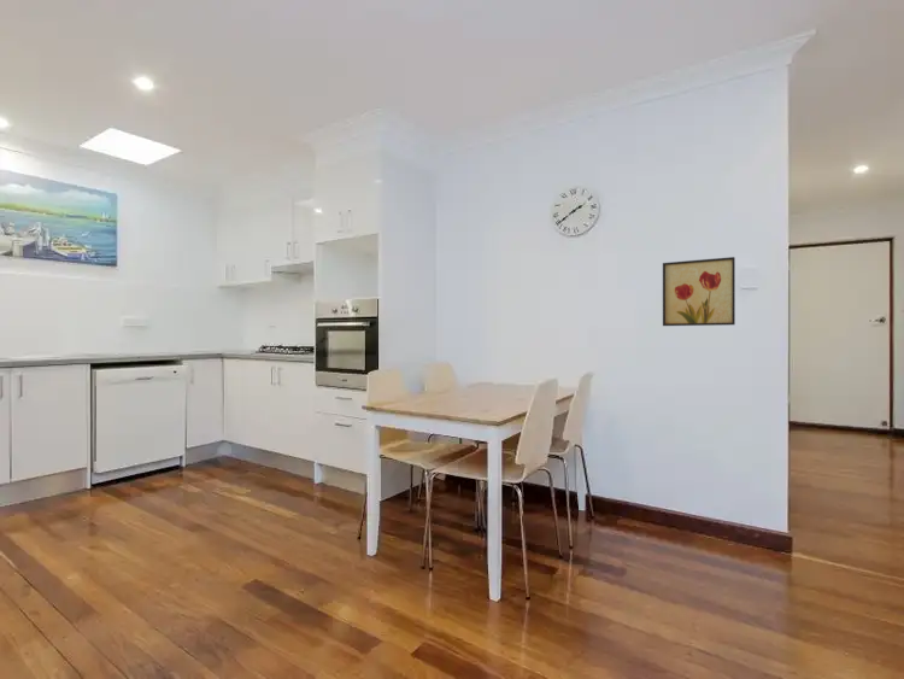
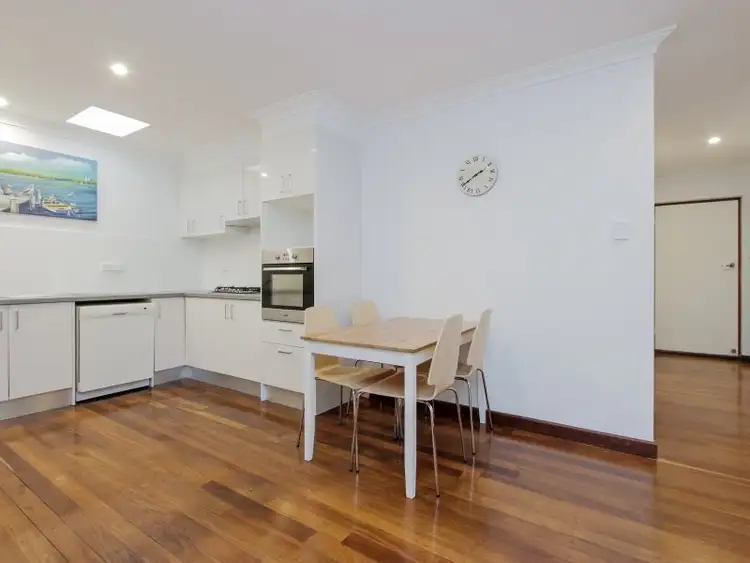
- wall art [662,256,736,327]
